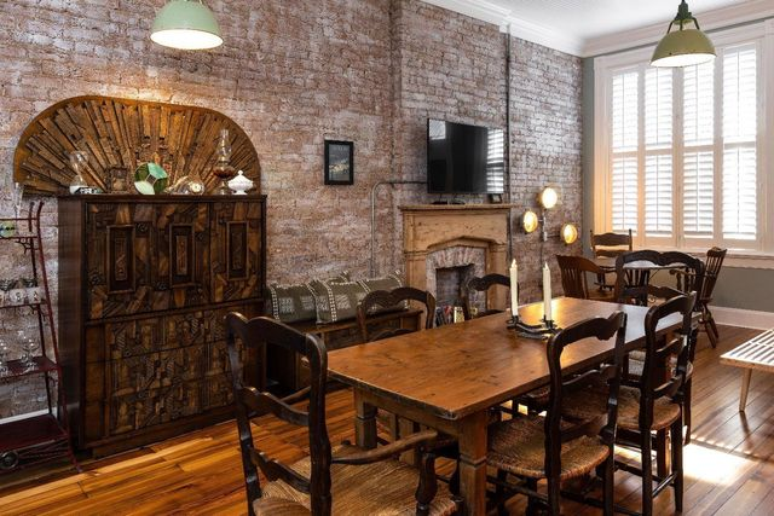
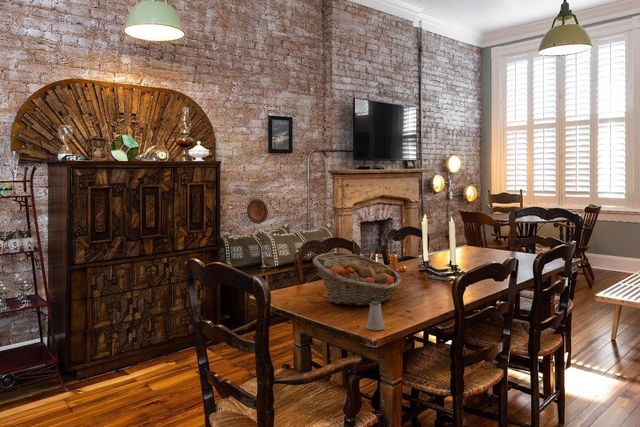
+ saltshaker [365,301,386,331]
+ decorative plate [246,198,269,225]
+ pepper shaker [389,253,408,272]
+ fruit basket [312,251,403,307]
